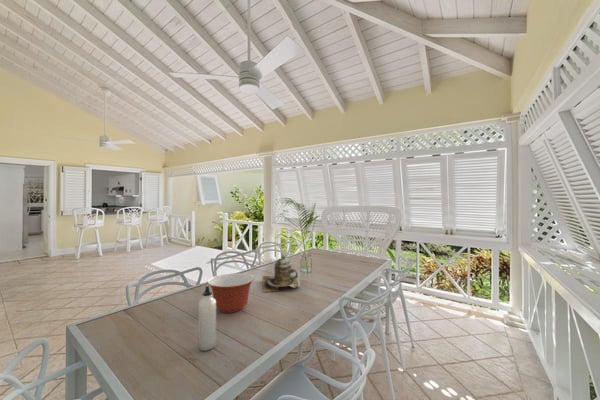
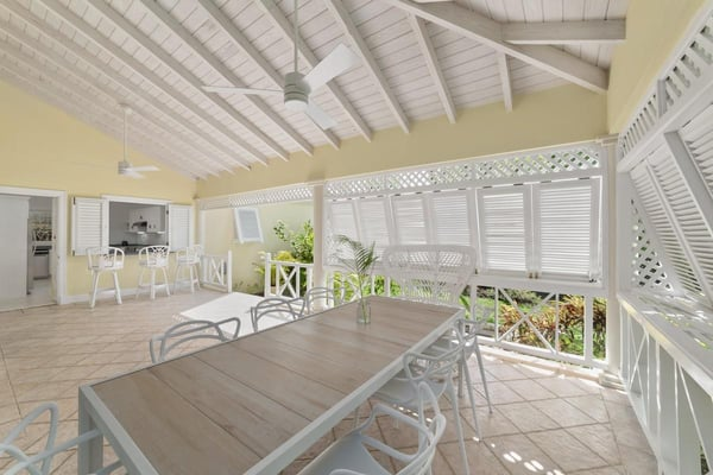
- teapot [262,254,301,293]
- water bottle [197,284,217,352]
- mixing bowl [207,272,255,314]
